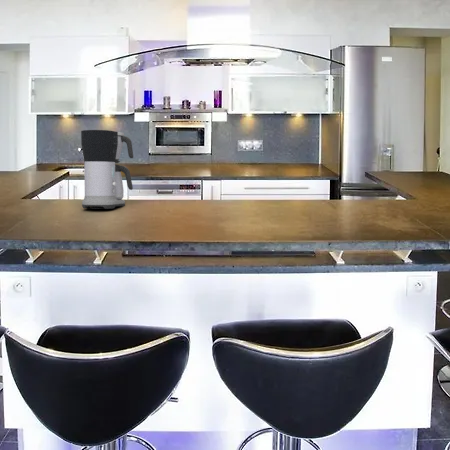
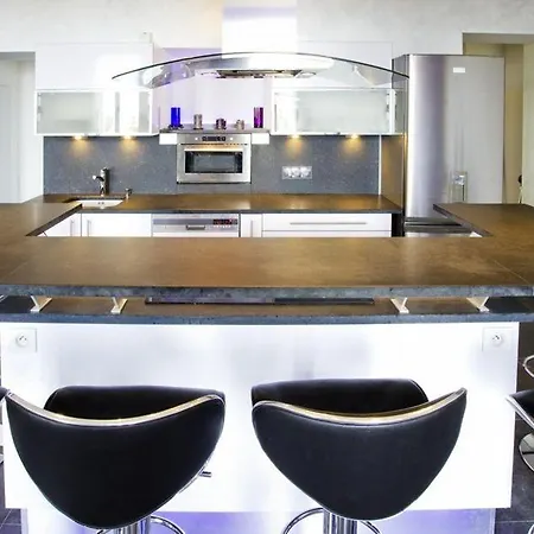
- coffee maker [80,129,134,210]
